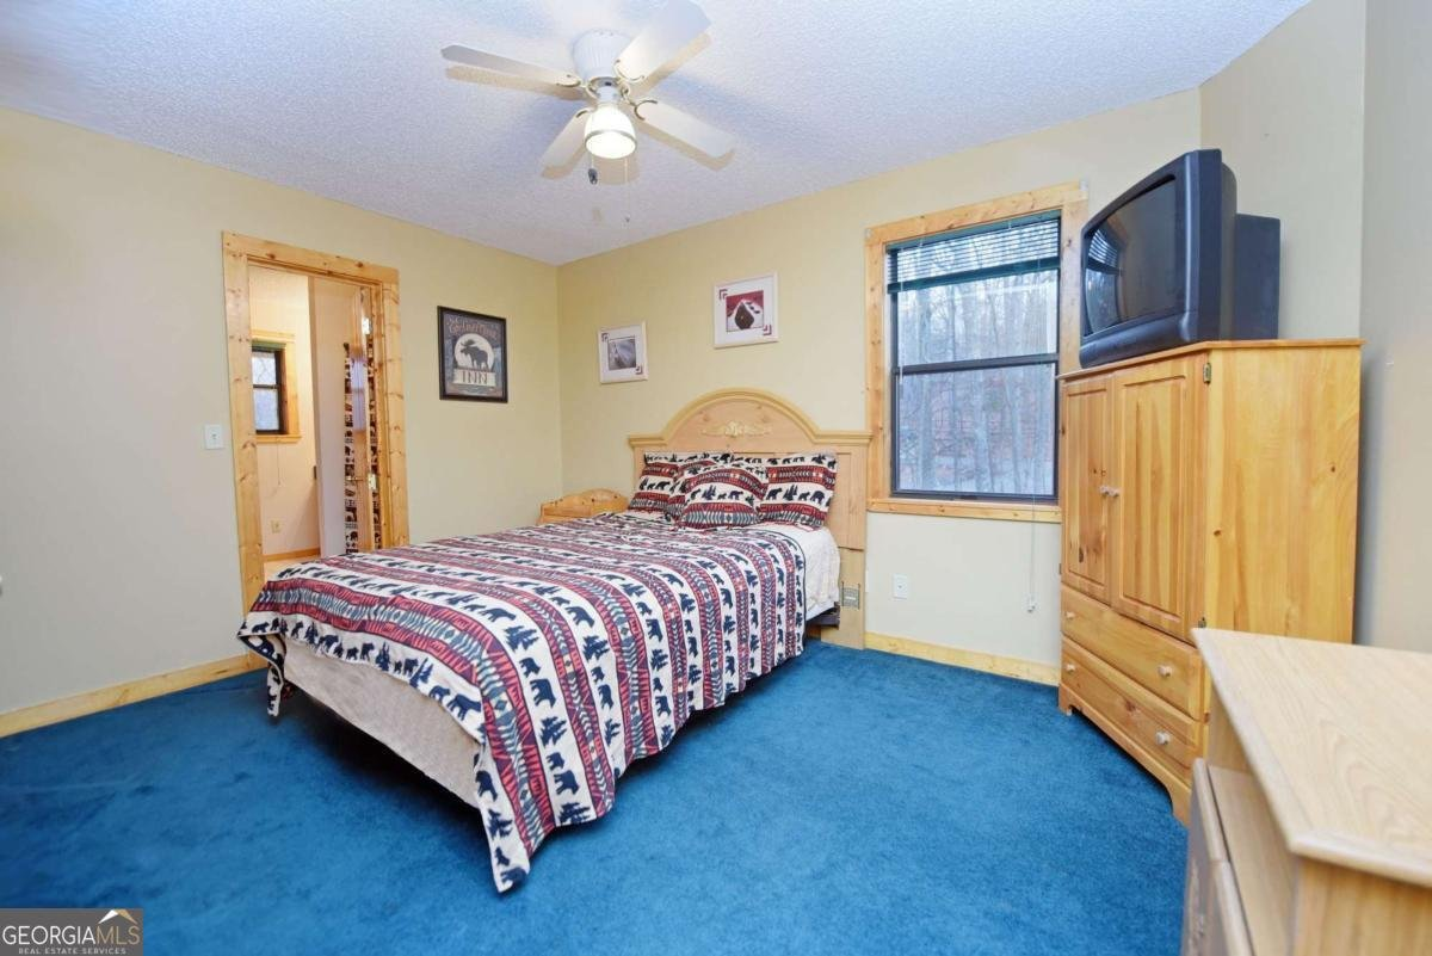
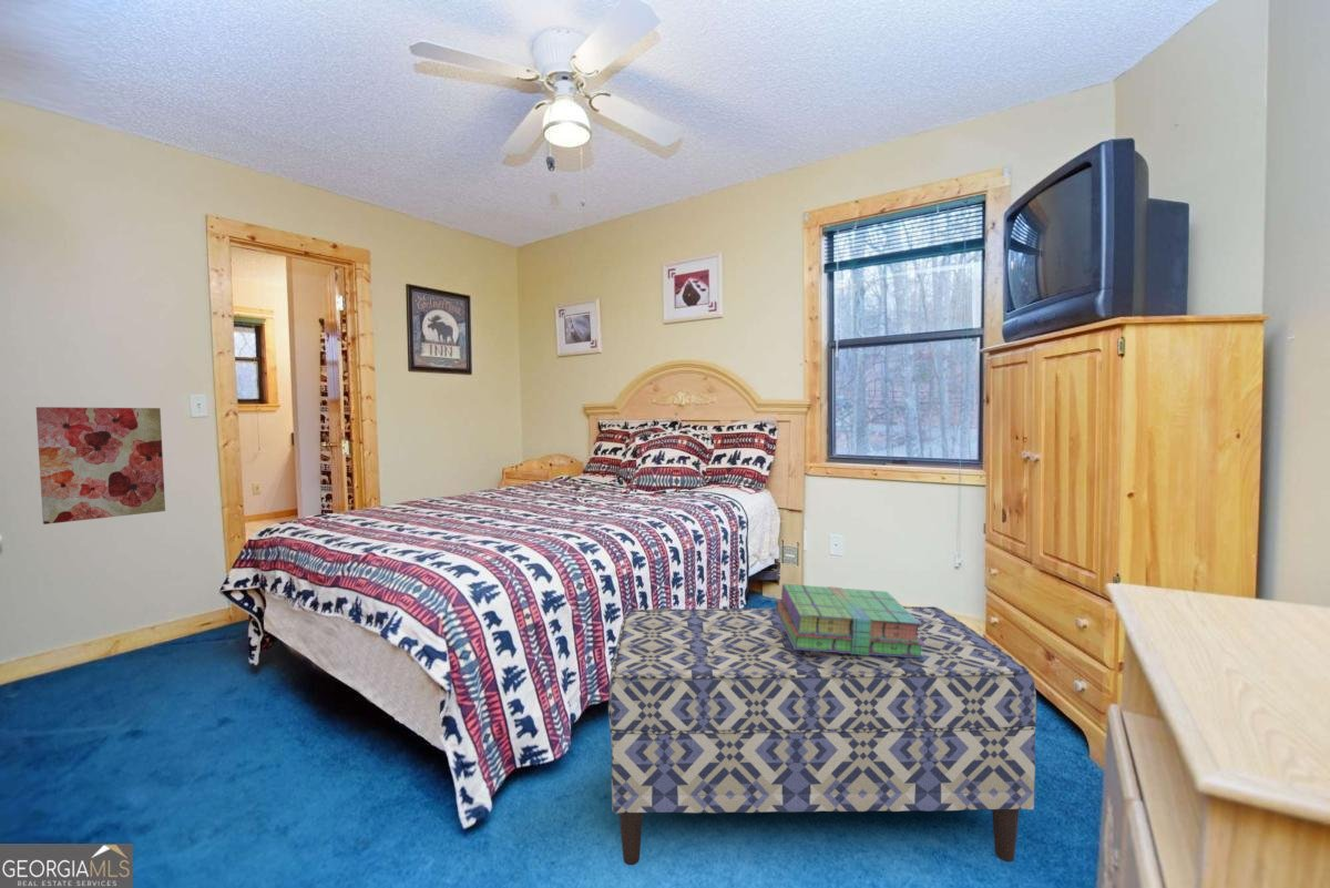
+ wall art [35,406,166,525]
+ stack of books [775,583,924,659]
+ bench [607,605,1037,866]
